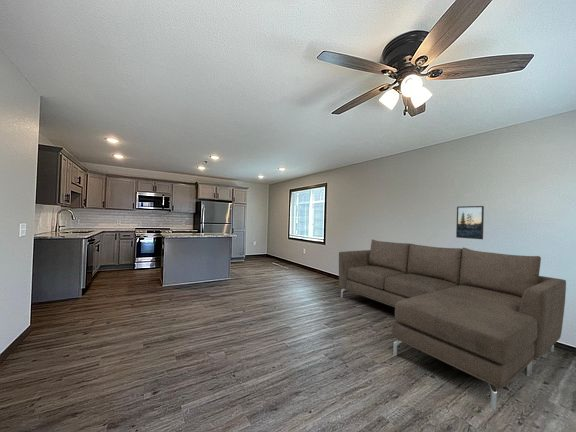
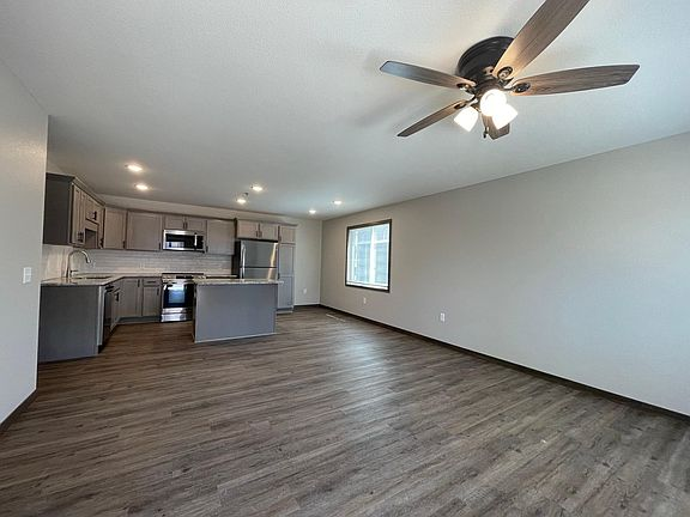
- sofa [338,239,567,411]
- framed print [455,205,485,240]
